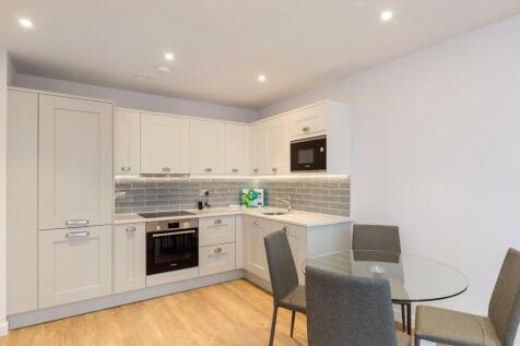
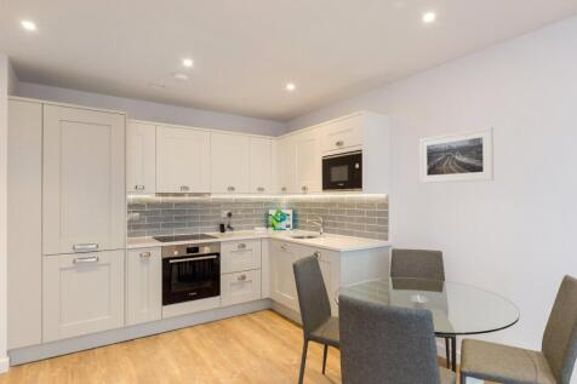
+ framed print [418,126,495,184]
